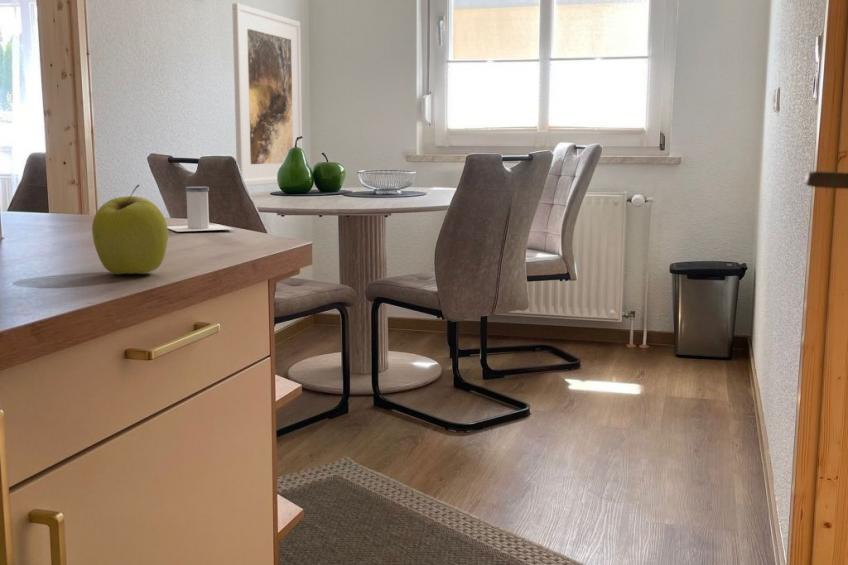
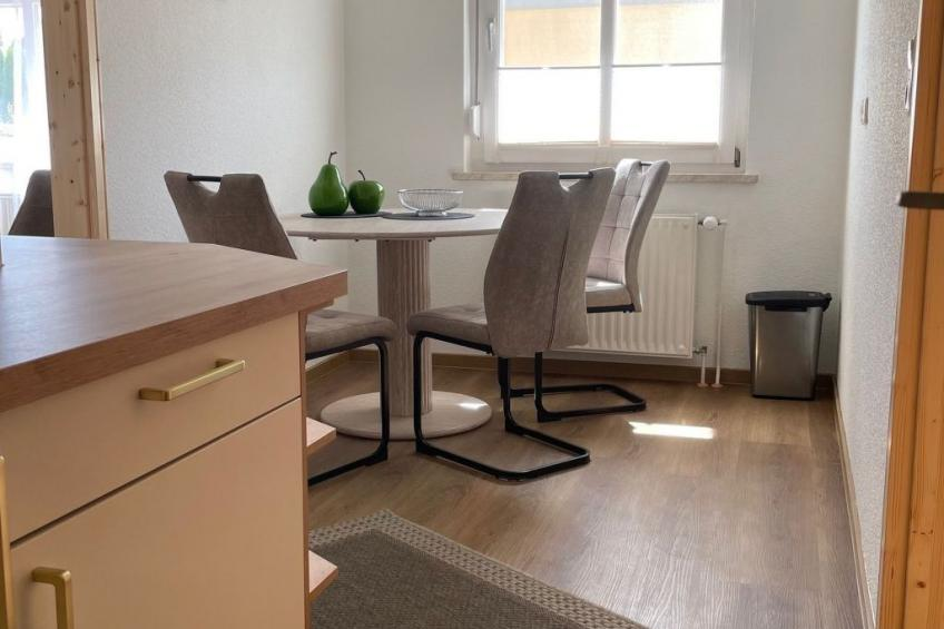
- apple [91,184,169,275]
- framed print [231,2,303,187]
- salt shaker [167,186,234,233]
